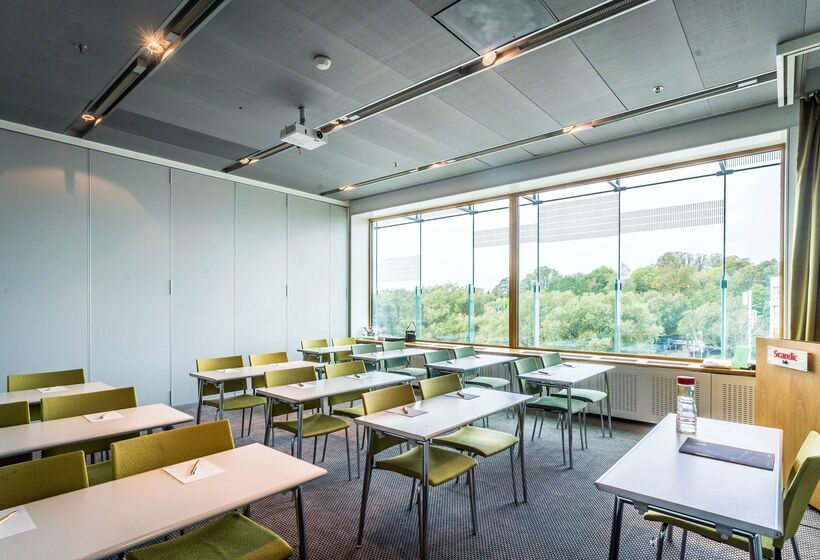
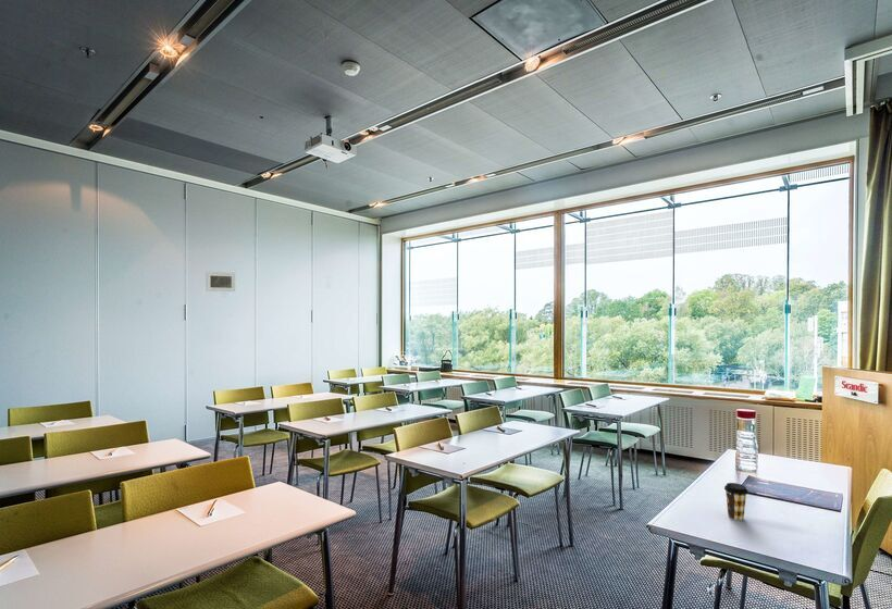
+ coffee cup [723,482,749,521]
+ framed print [205,271,236,293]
